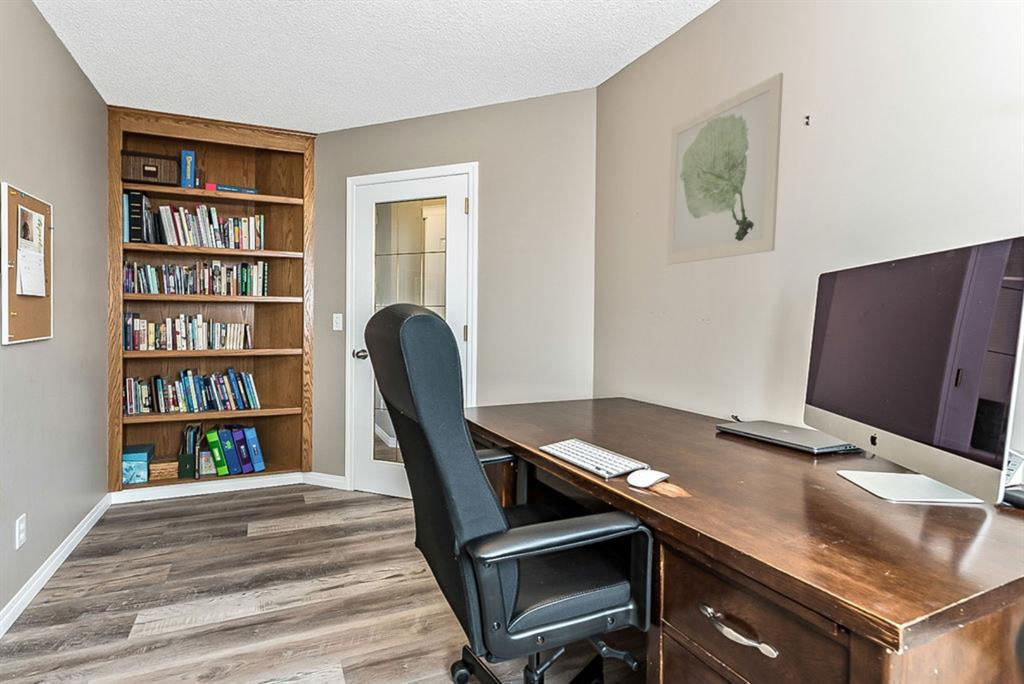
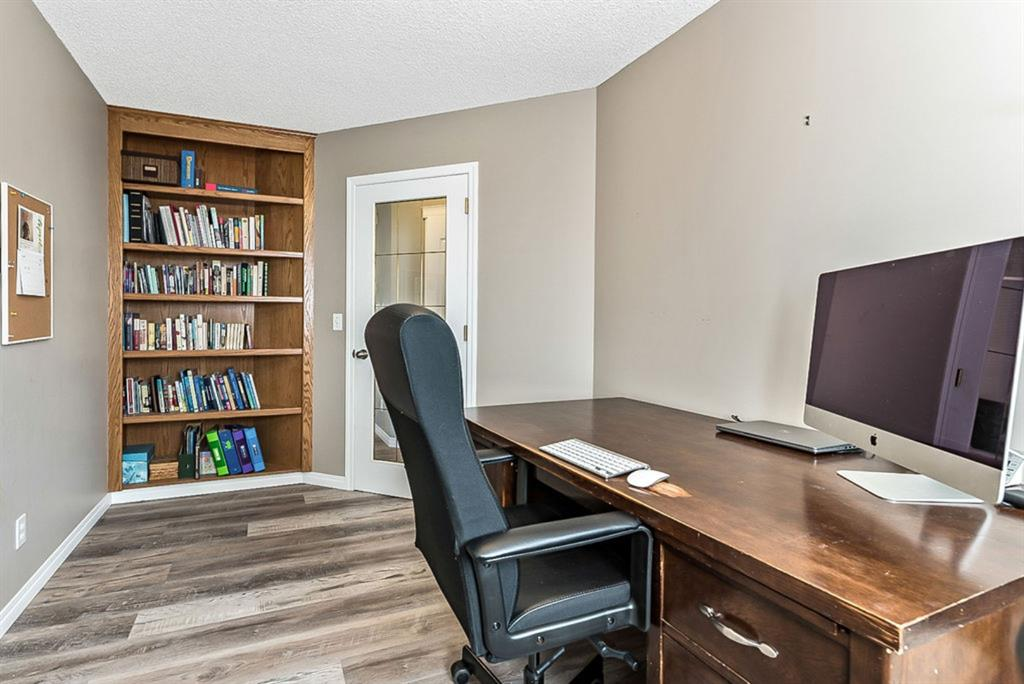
- wall art [665,72,784,266]
